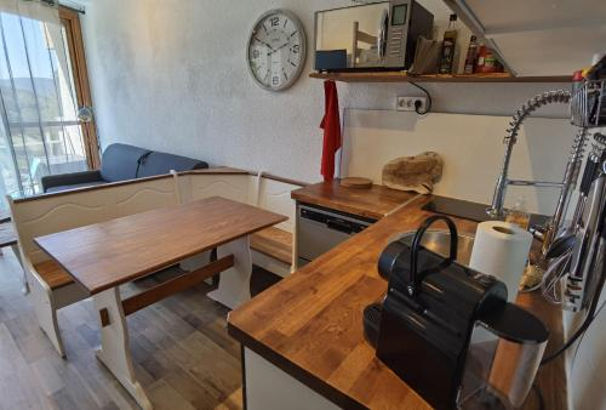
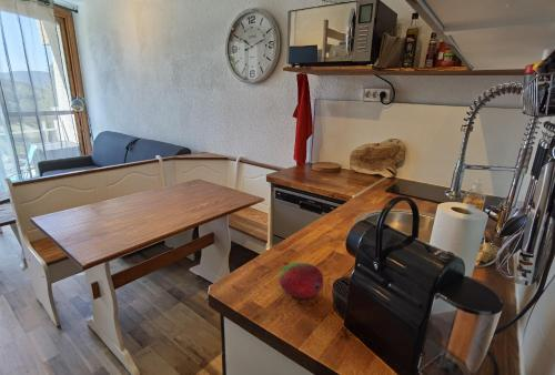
+ fruit [278,262,324,300]
